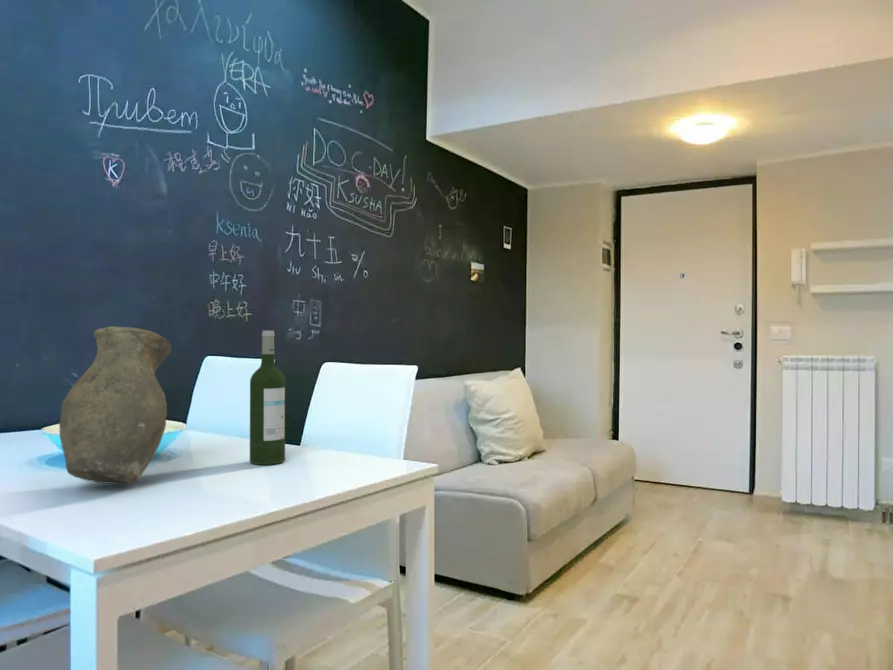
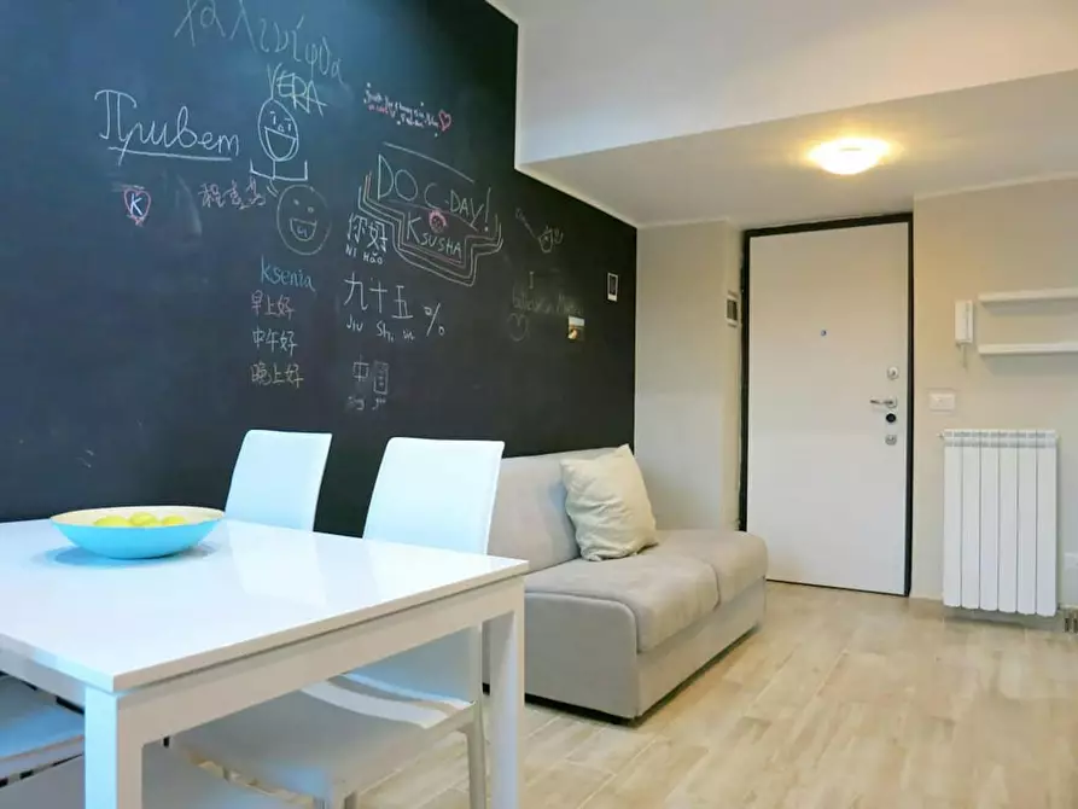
- vase [58,325,173,485]
- wine bottle [249,330,287,466]
